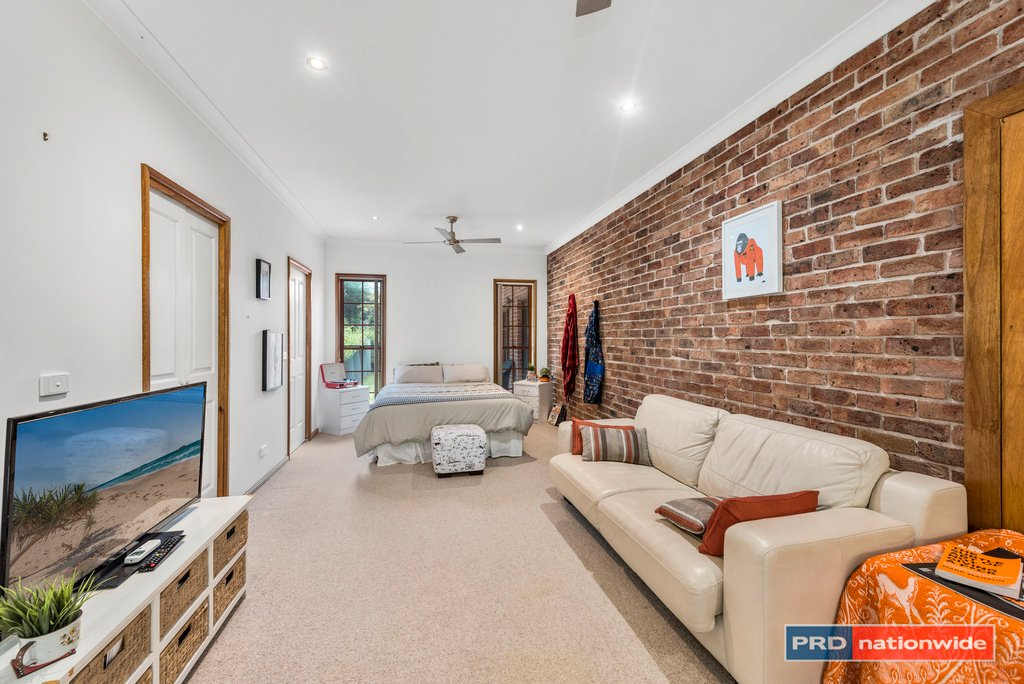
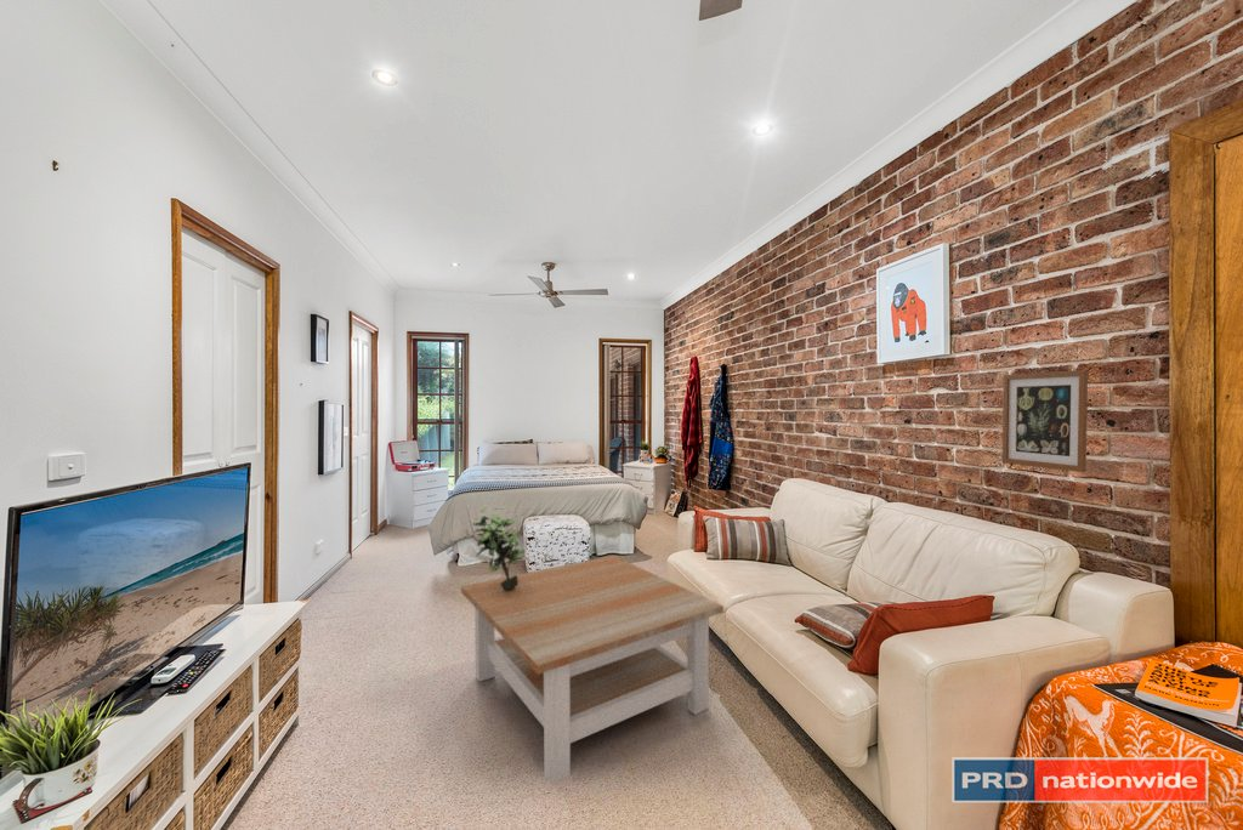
+ coffee table [460,555,725,785]
+ potted plant [469,504,527,591]
+ wall art [1001,369,1089,473]
